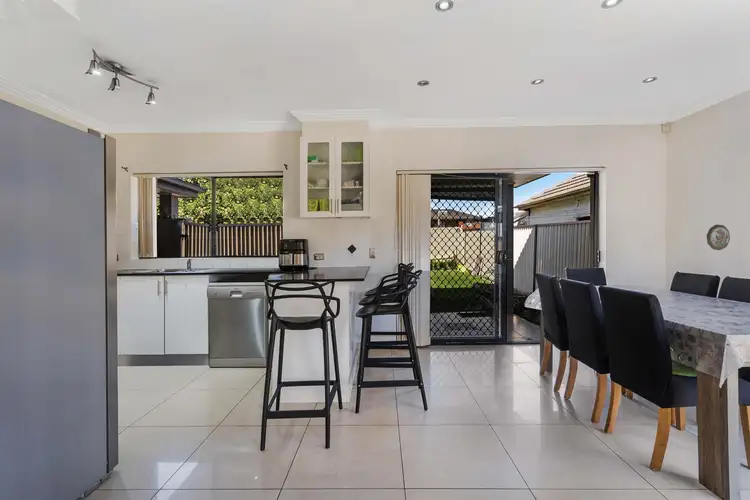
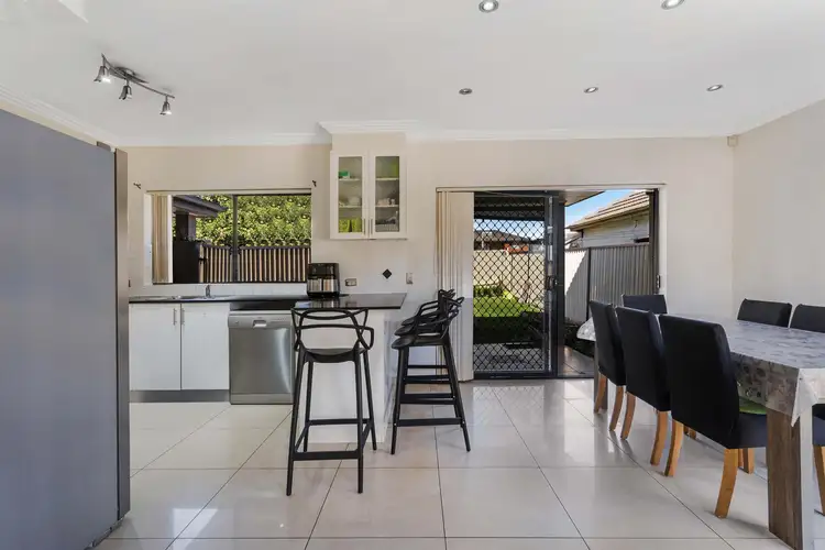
- decorative plate [706,224,731,251]
